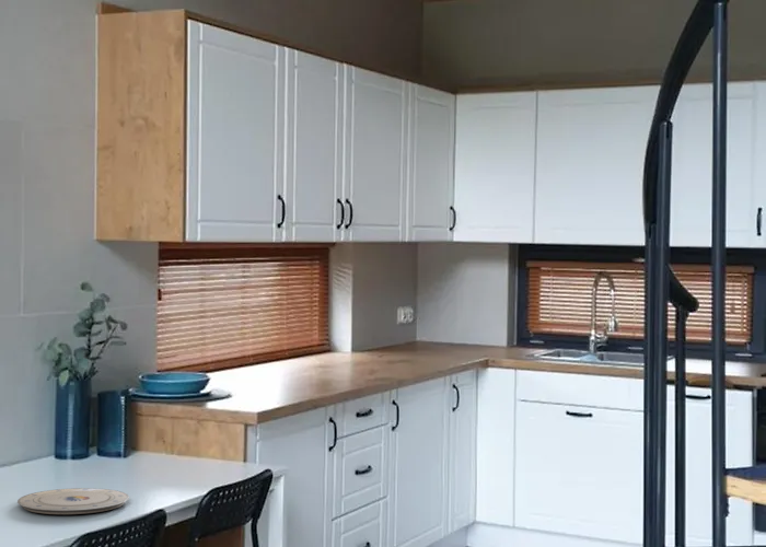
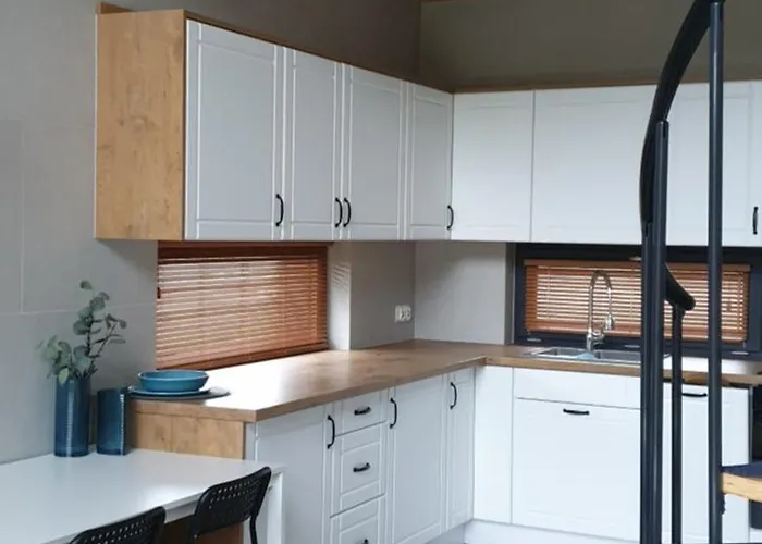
- plate [16,487,130,515]
